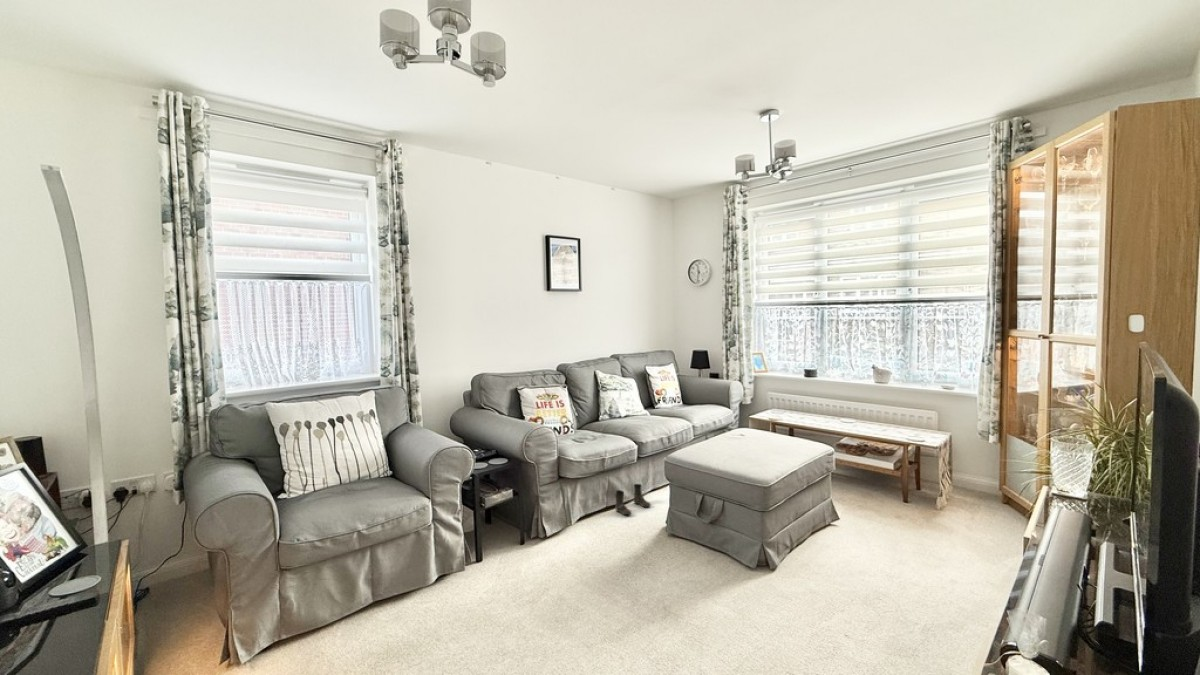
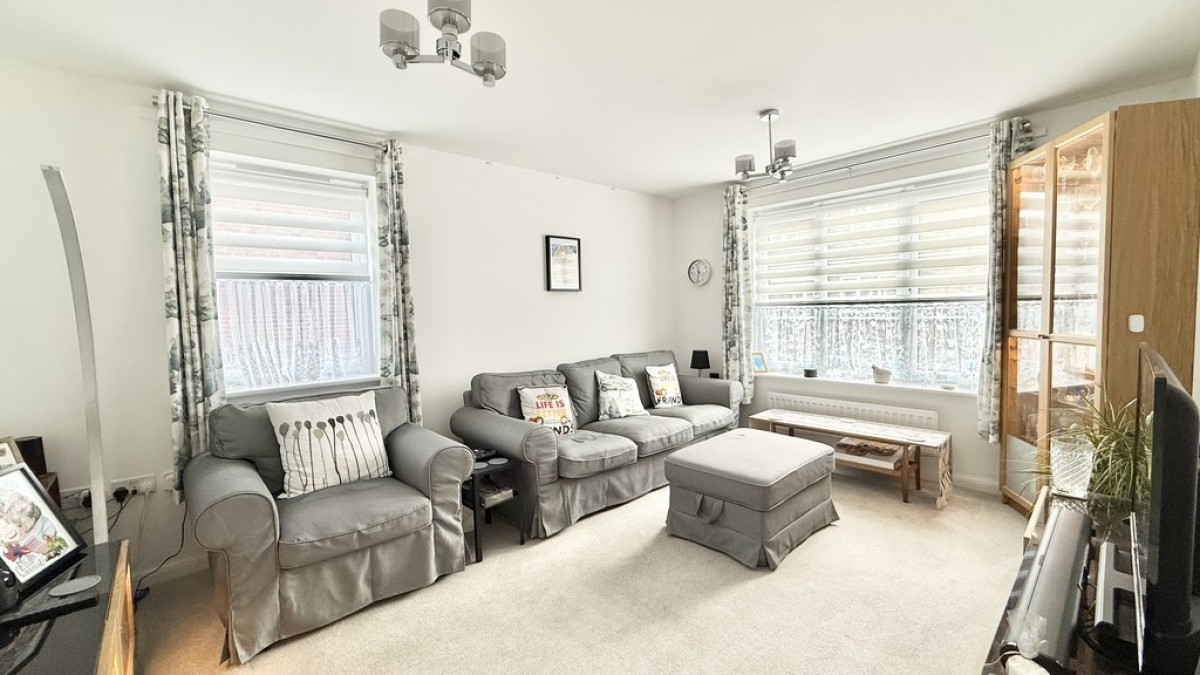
- boots [614,483,652,516]
